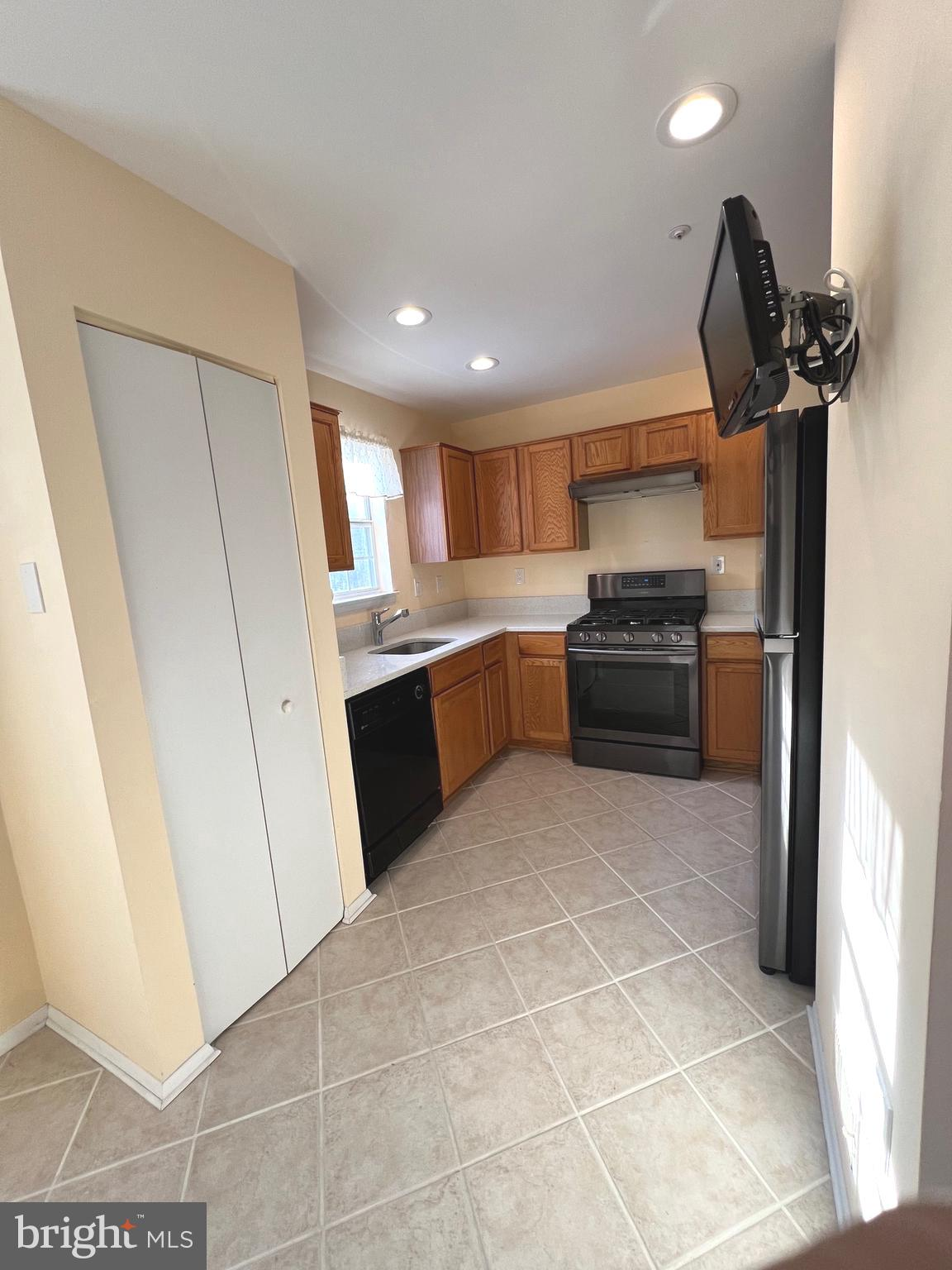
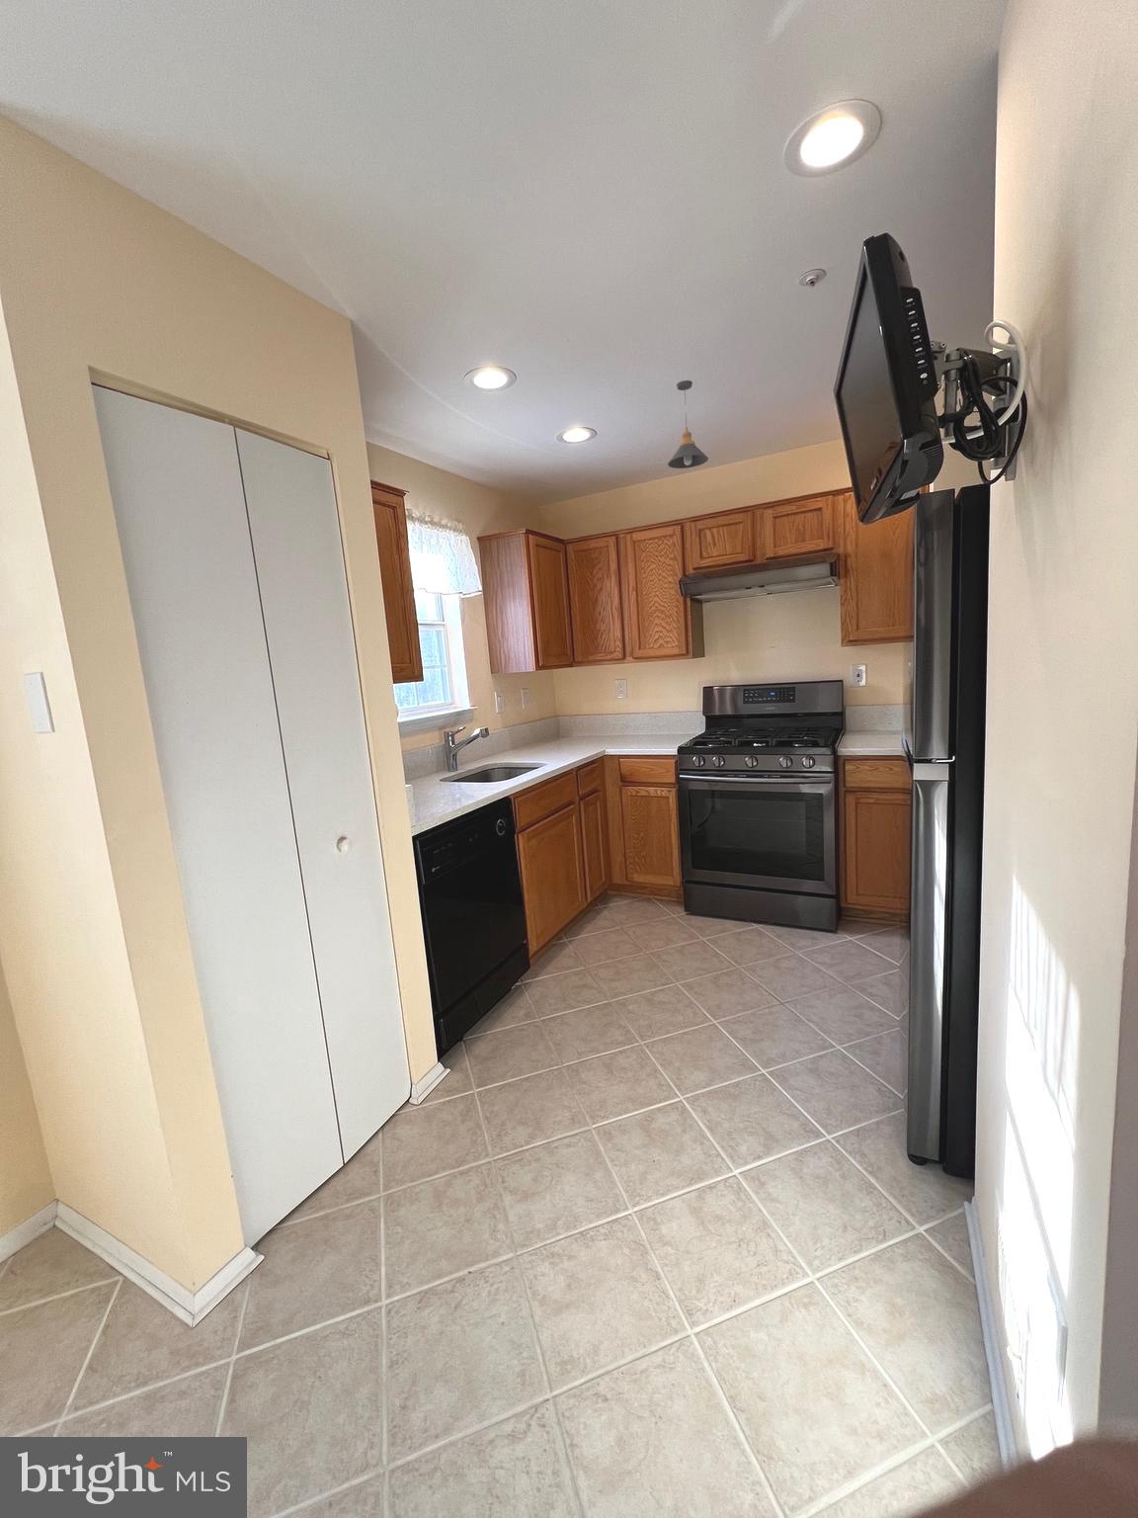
+ pendant light [667,380,709,470]
